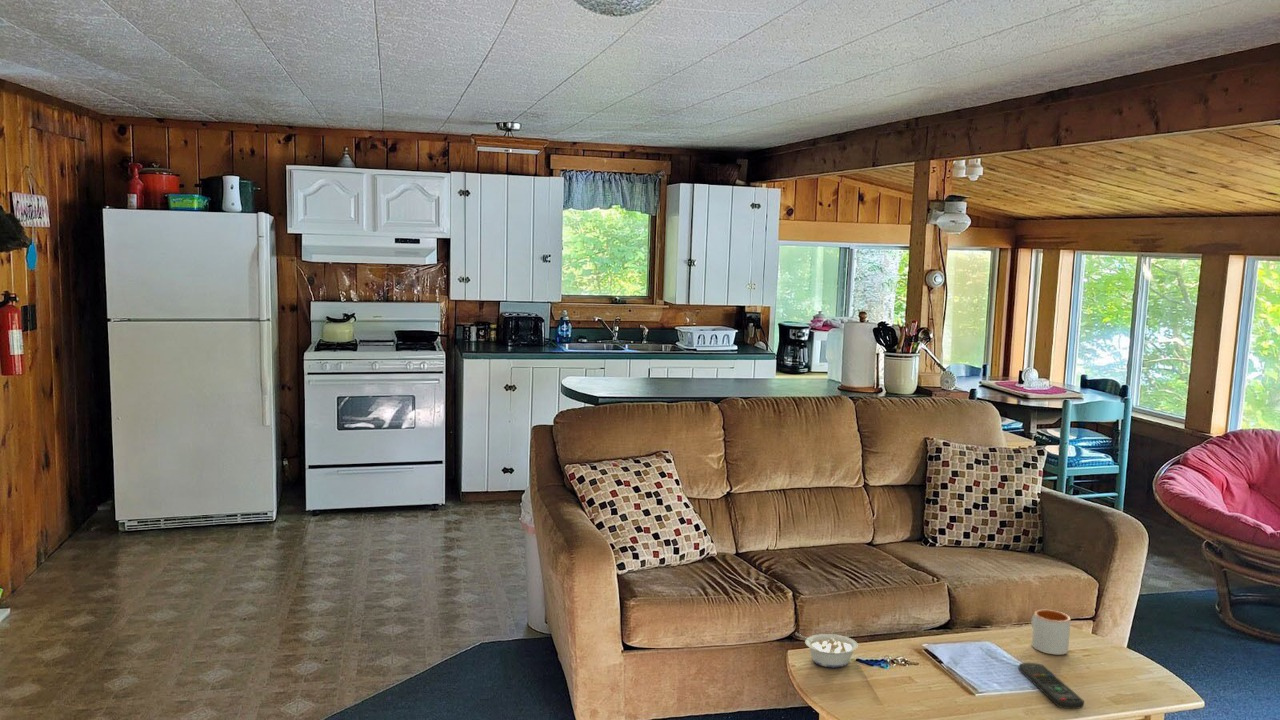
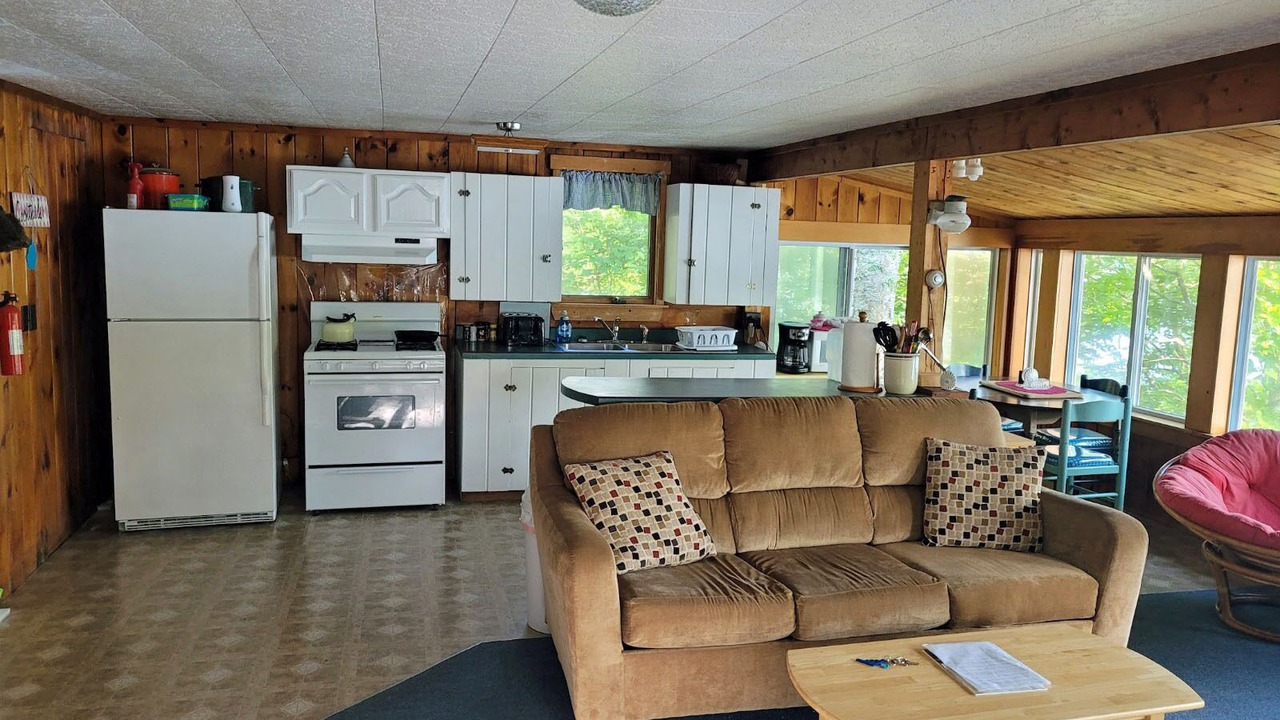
- mug [1030,609,1072,656]
- legume [795,632,859,668]
- remote control [1018,662,1085,710]
